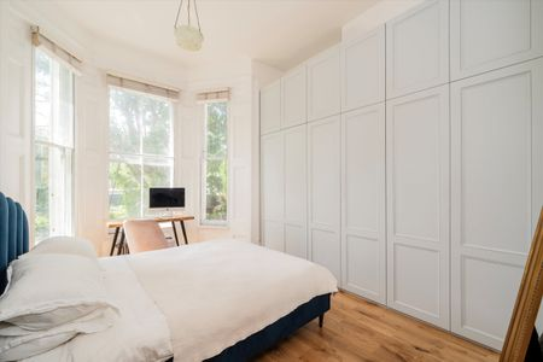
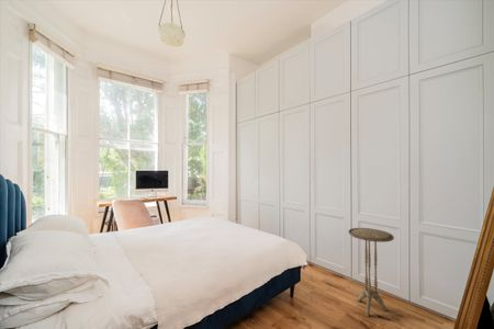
+ side table [347,227,395,318]
